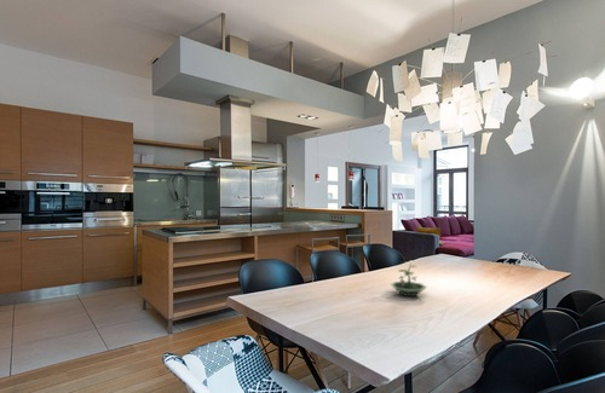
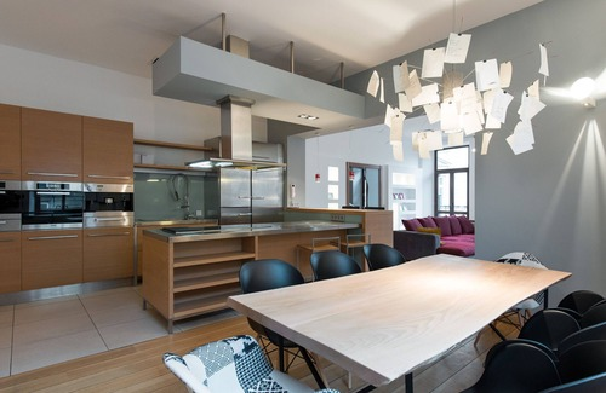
- terrarium [390,259,428,297]
